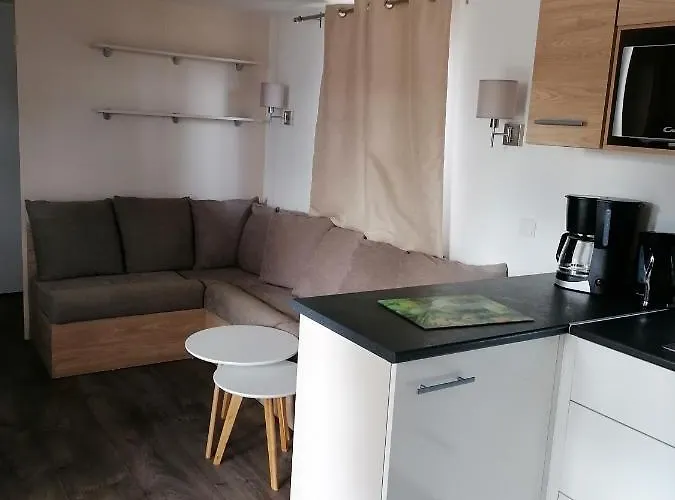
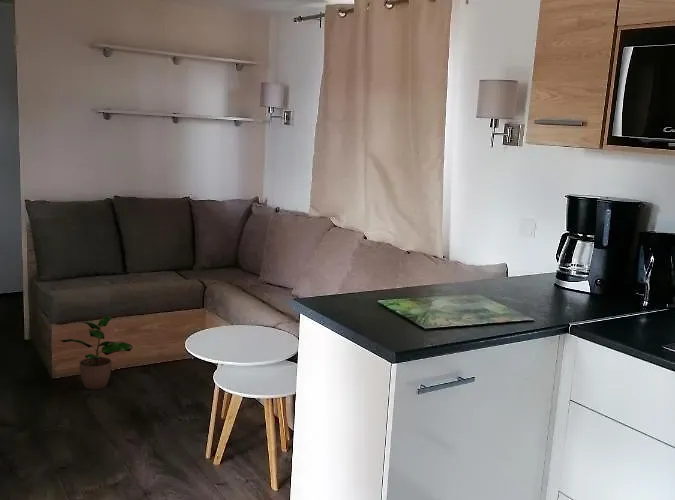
+ potted plant [58,315,134,390]
